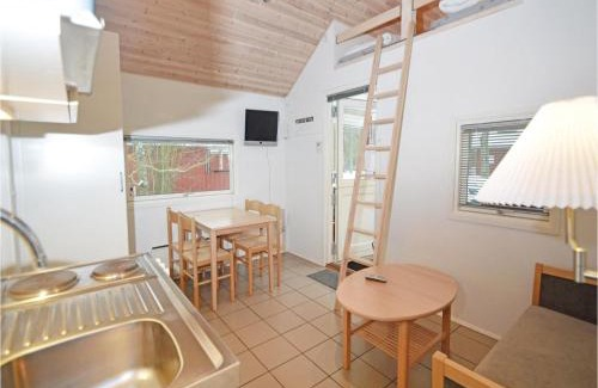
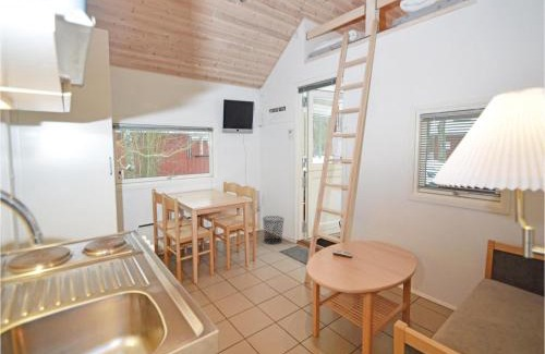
+ waste bin [262,215,286,245]
